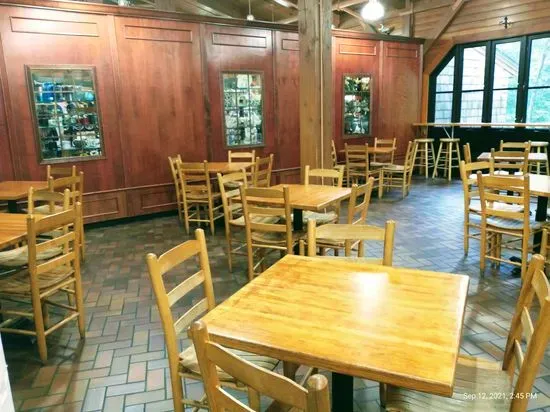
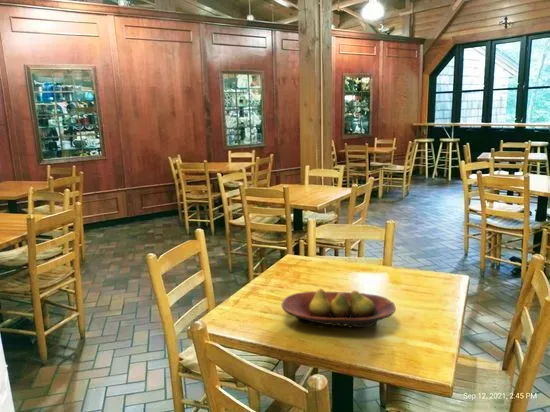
+ fruit bowl [281,288,397,329]
